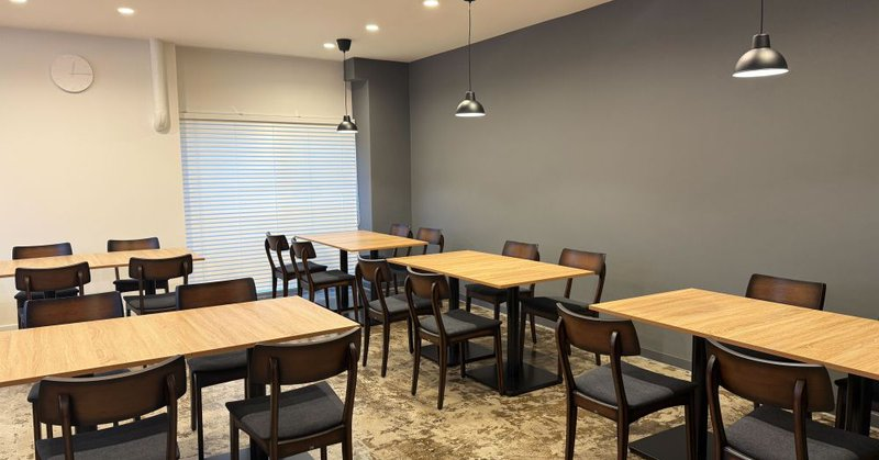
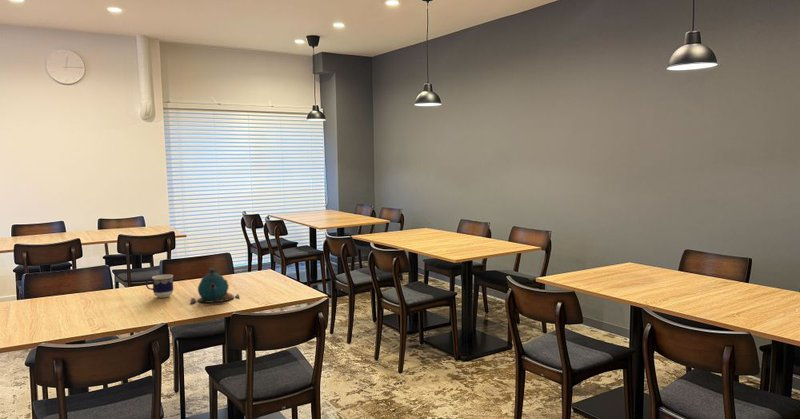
+ teapot [190,267,240,306]
+ cup [145,274,174,299]
